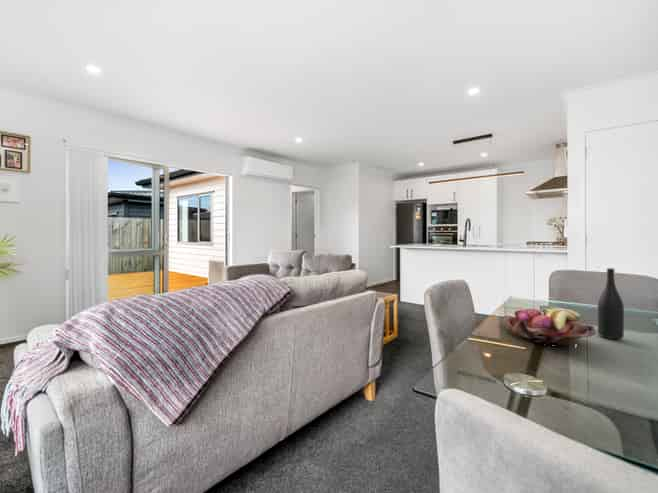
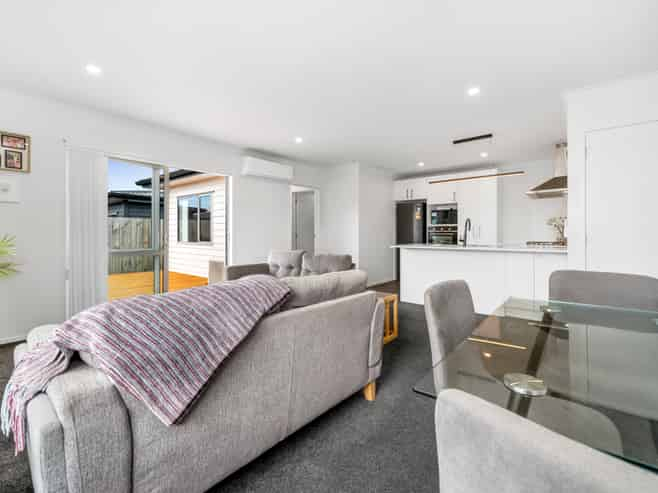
- wine bottle [597,267,625,340]
- fruit basket [502,307,597,348]
